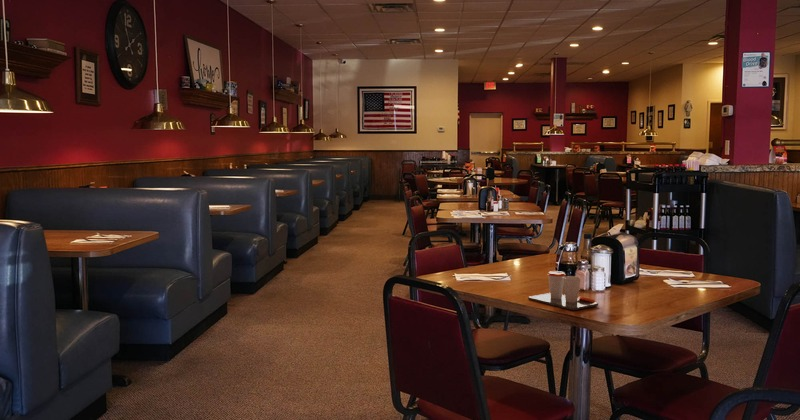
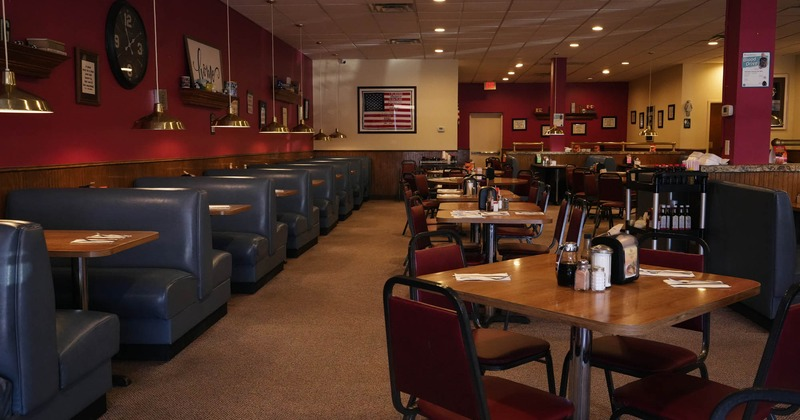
- cup [527,270,599,311]
